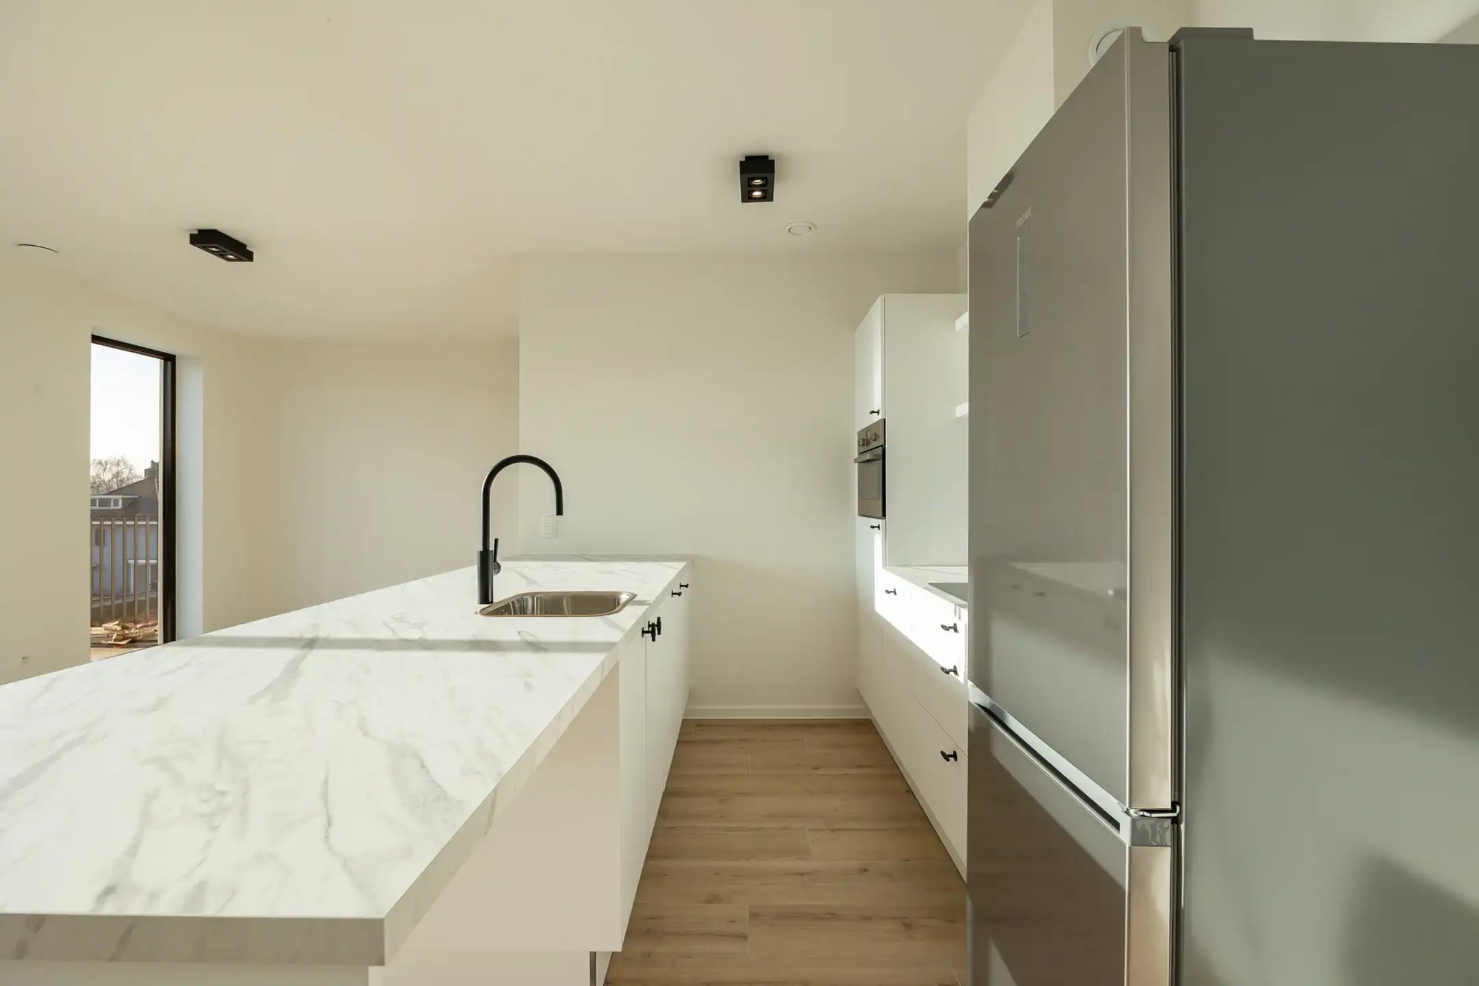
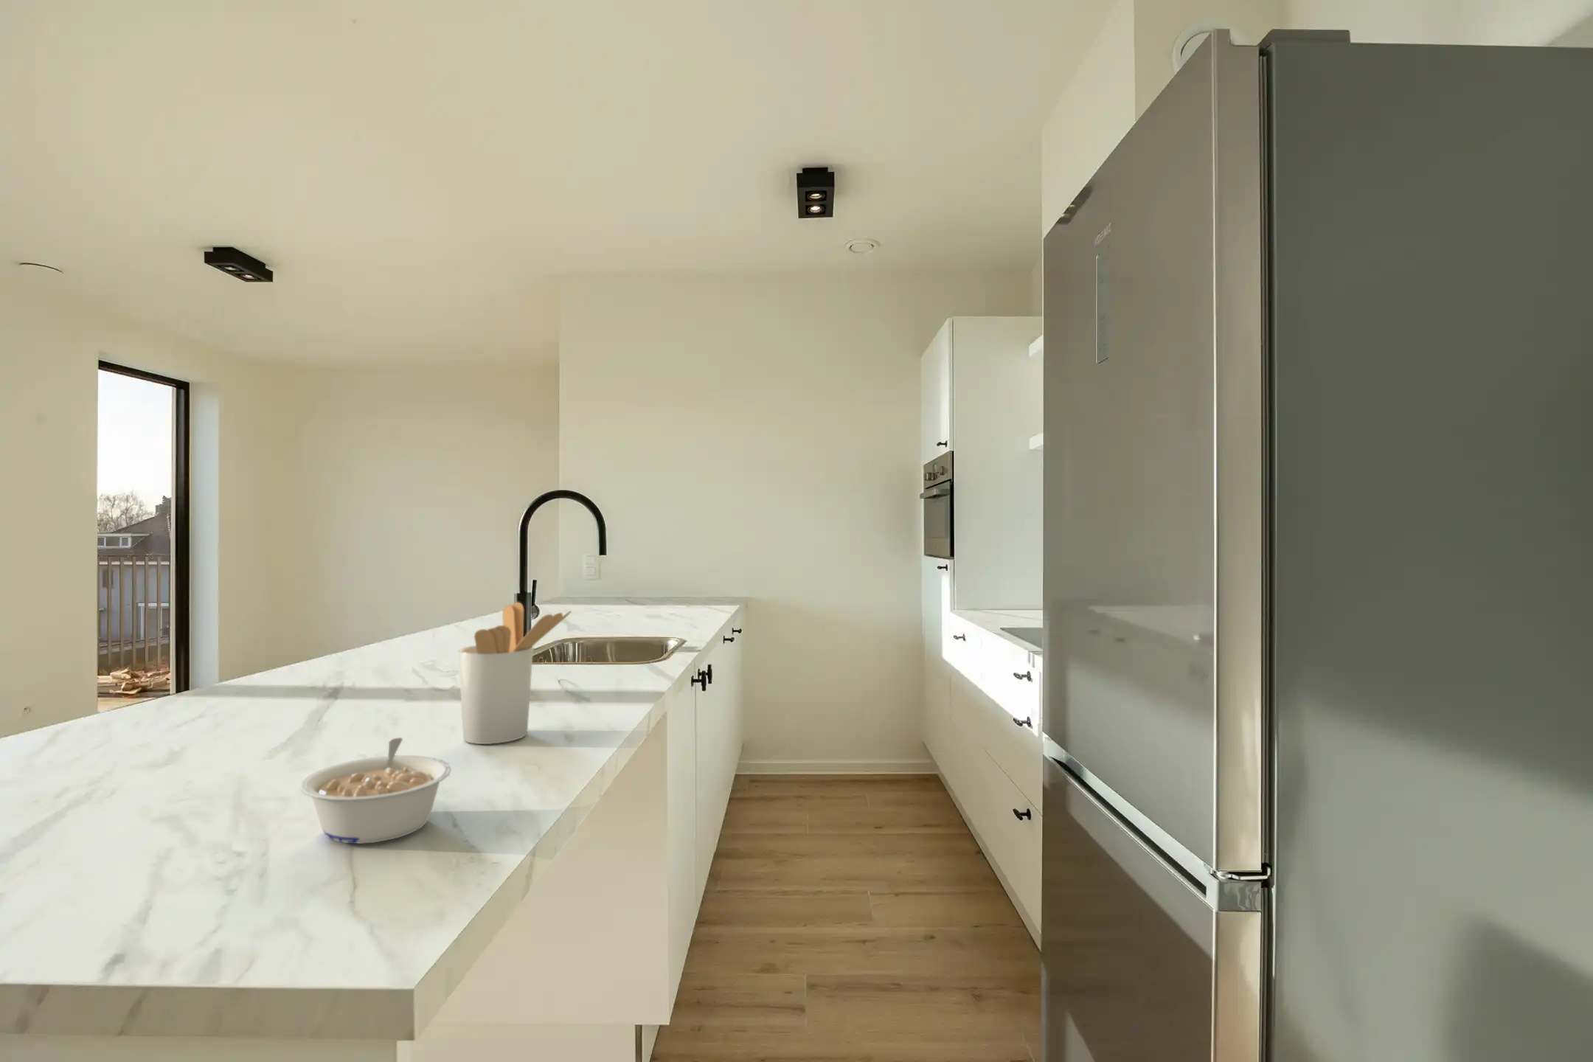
+ utensil holder [458,601,572,744]
+ legume [299,737,452,844]
